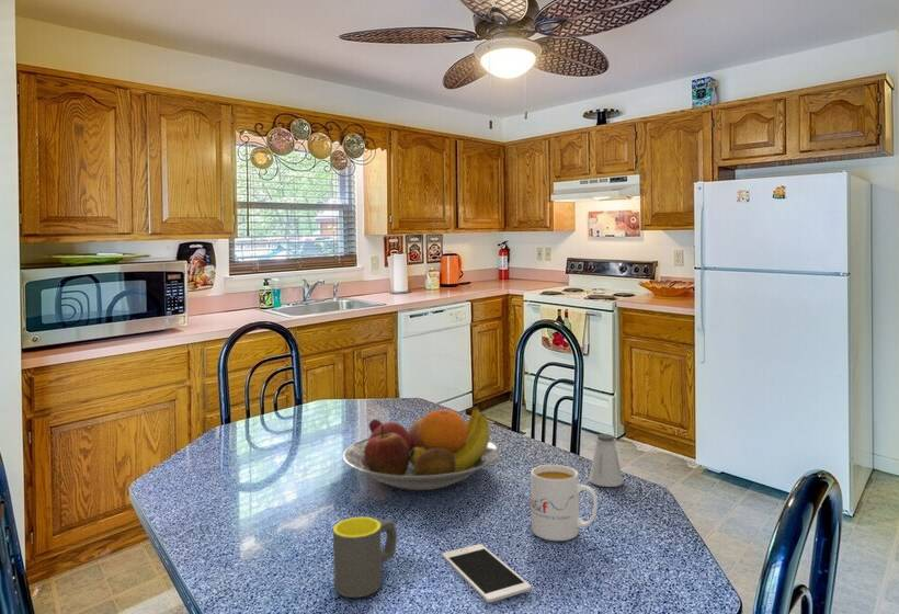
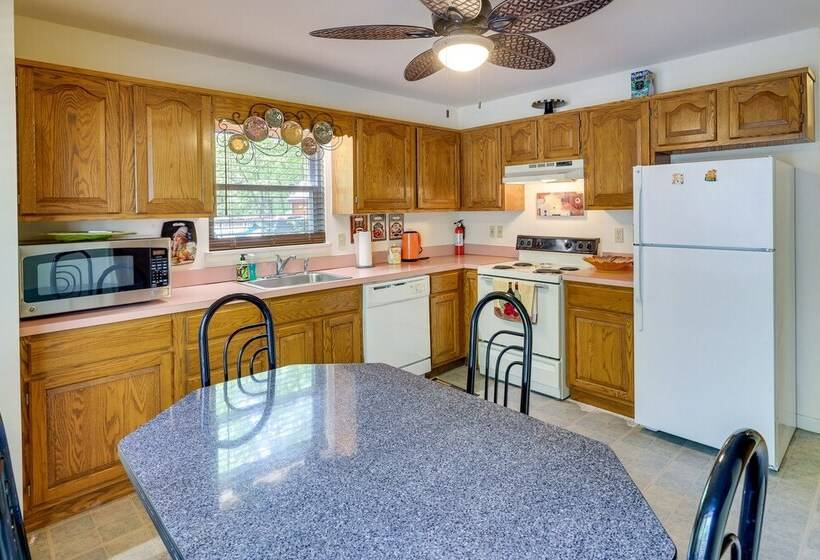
- cell phone [441,543,532,603]
- mug [332,515,398,599]
- fruit bowl [342,406,501,491]
- mug [530,464,599,542]
- saltshaker [588,433,624,488]
